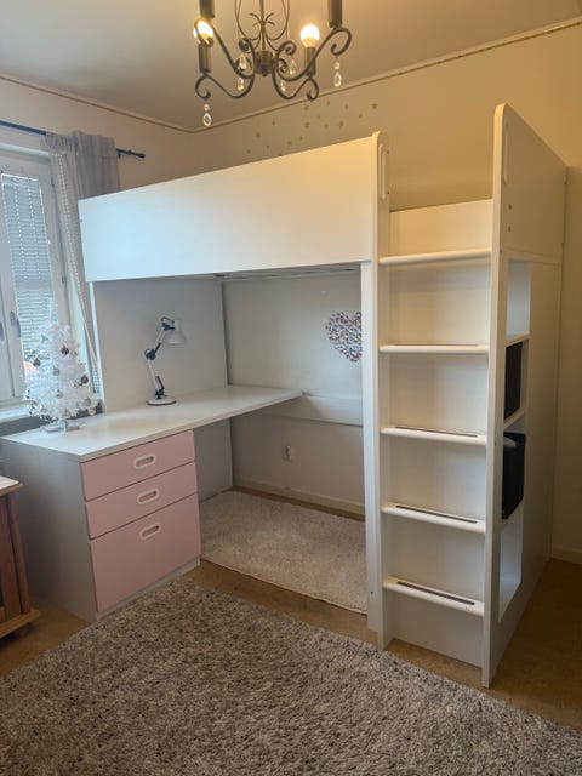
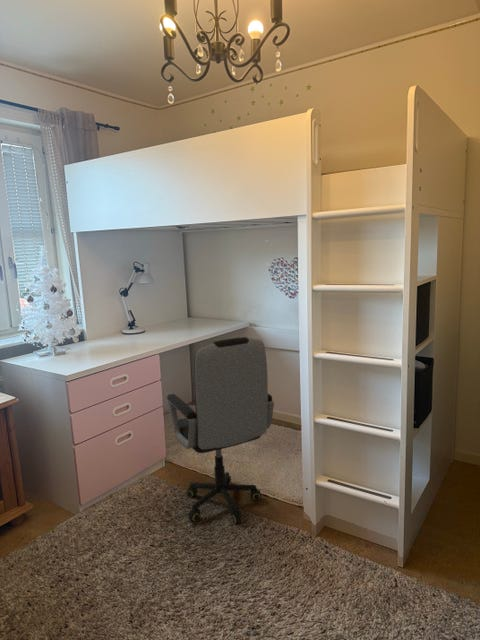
+ office chair [166,336,275,524]
